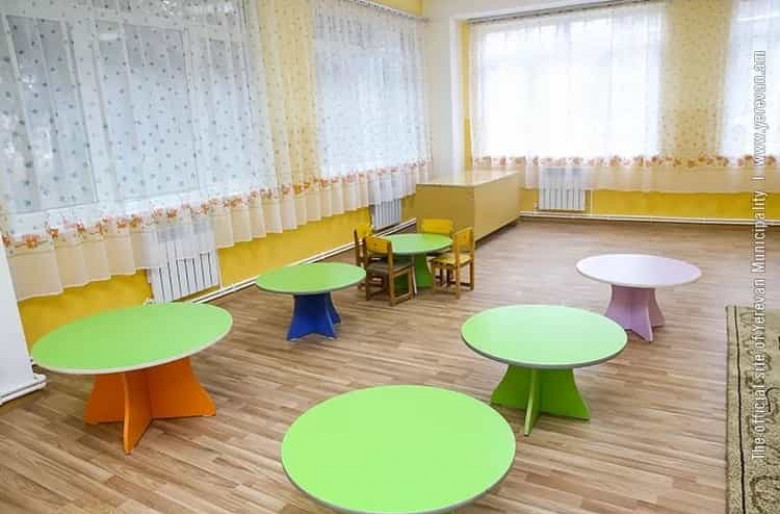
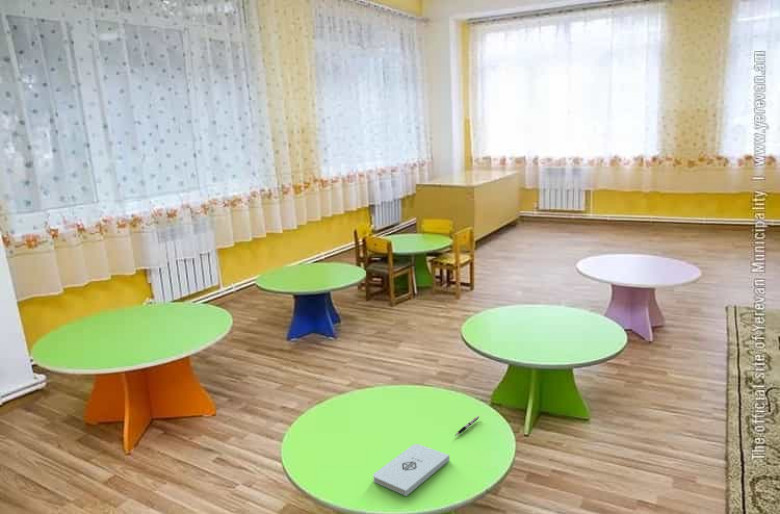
+ notepad [372,443,451,497]
+ pen [454,415,480,437]
